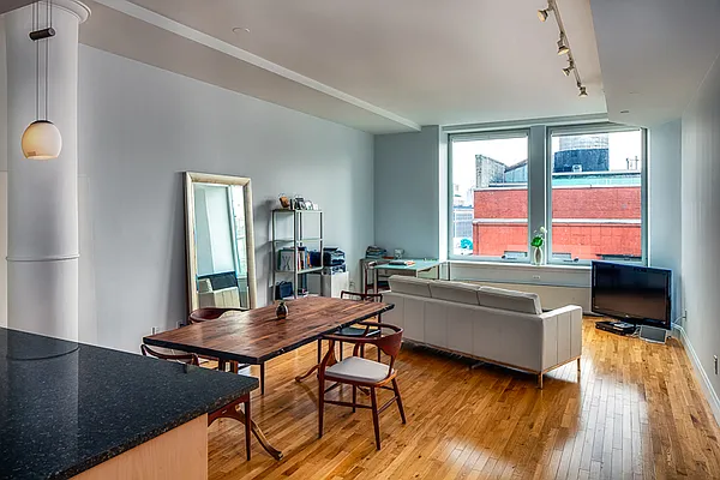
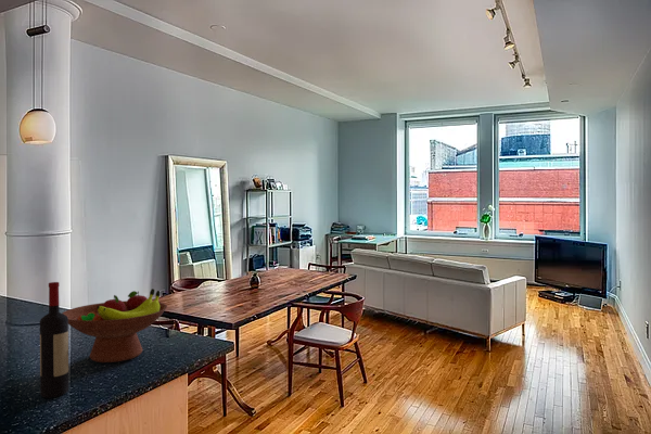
+ wine bottle [39,281,69,399]
+ fruit bowl [61,288,168,363]
